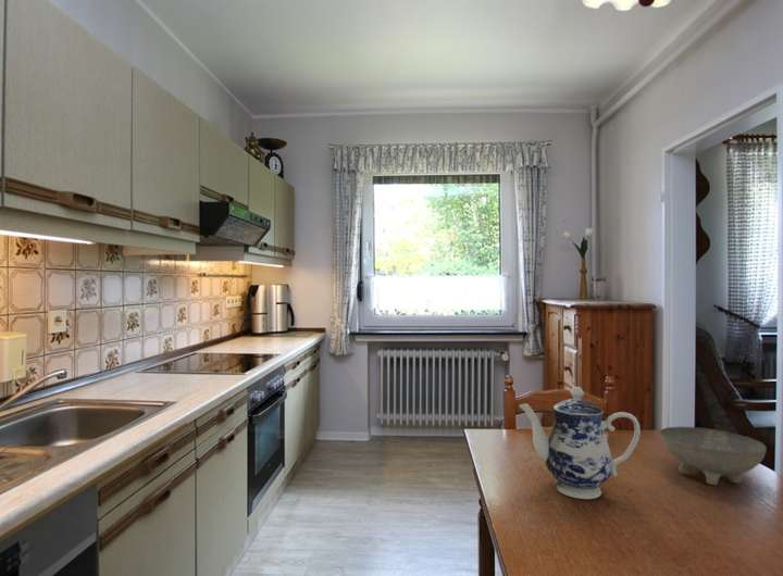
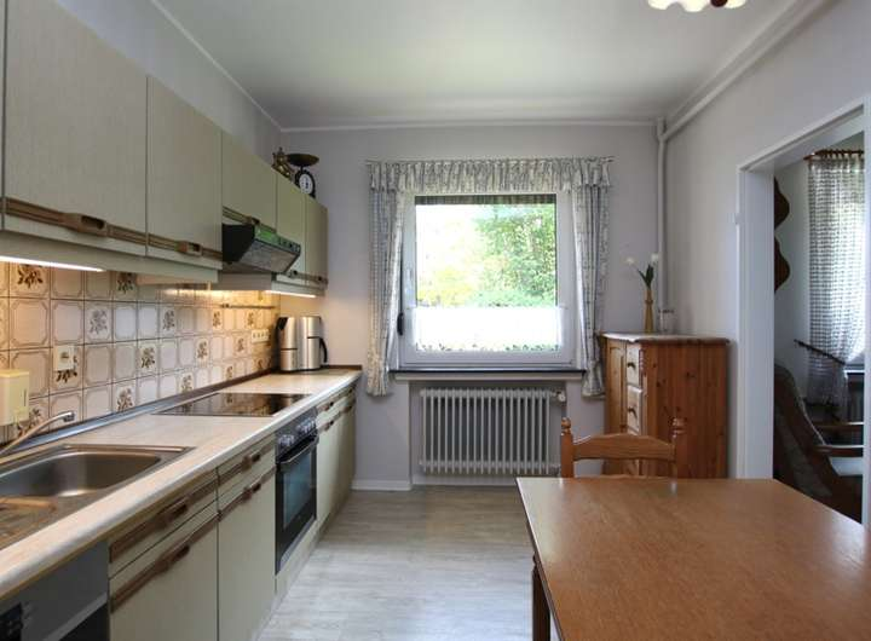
- bowl [658,426,768,486]
- teapot [518,386,642,500]
